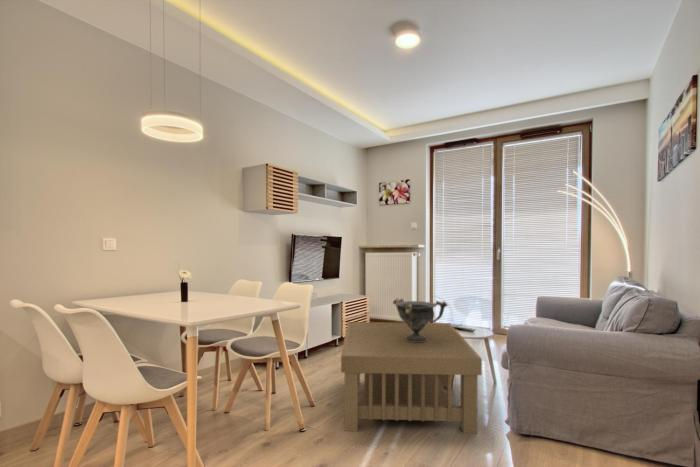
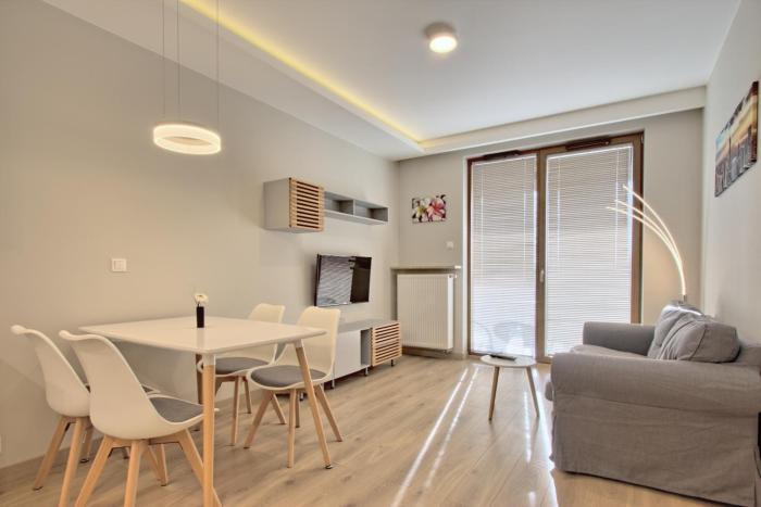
- coffee table [340,321,483,434]
- decorative bowl [392,297,449,342]
